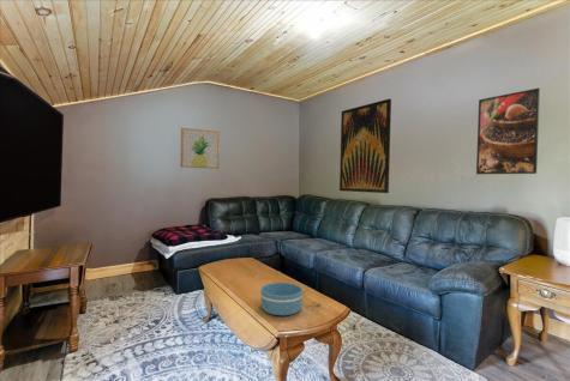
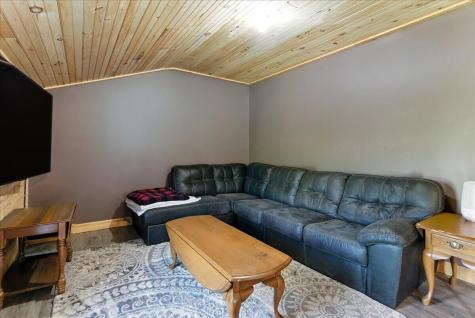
- wall art [179,127,221,170]
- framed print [475,87,541,175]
- bowl [259,282,304,316]
- wall art [338,97,392,194]
